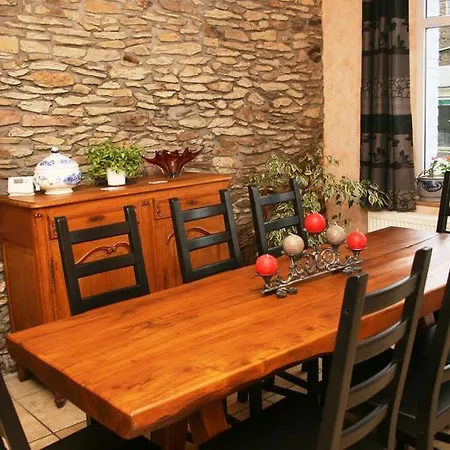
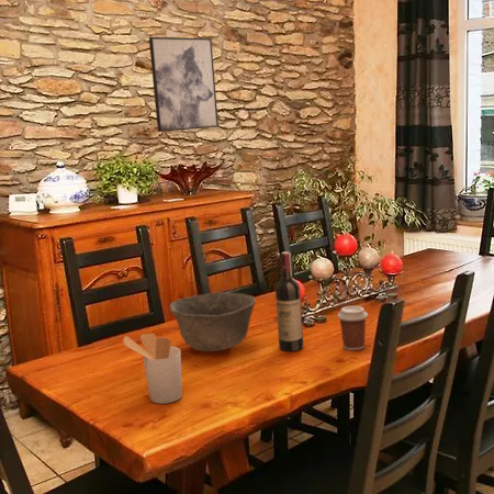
+ wall art [148,36,220,133]
+ wine bottle [274,251,304,352]
+ utensil holder [122,333,183,405]
+ coffee cup [336,305,369,351]
+ bowl [169,292,257,352]
